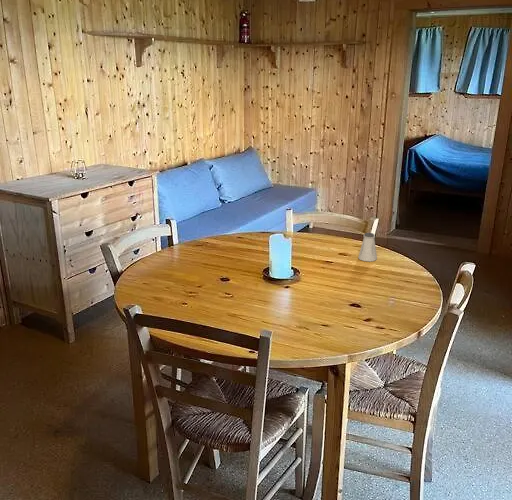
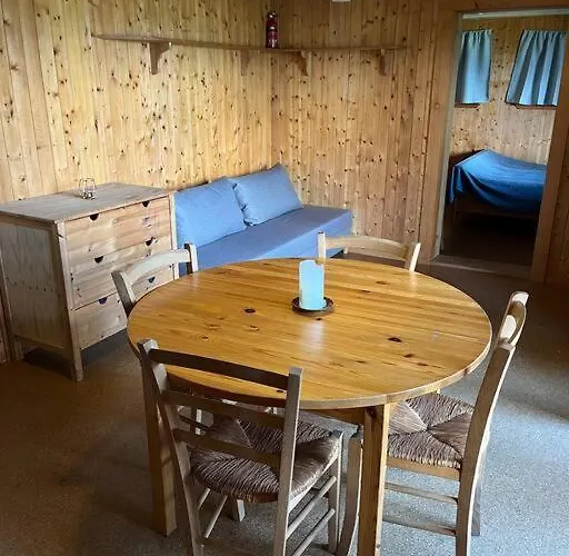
- saltshaker [357,232,378,262]
